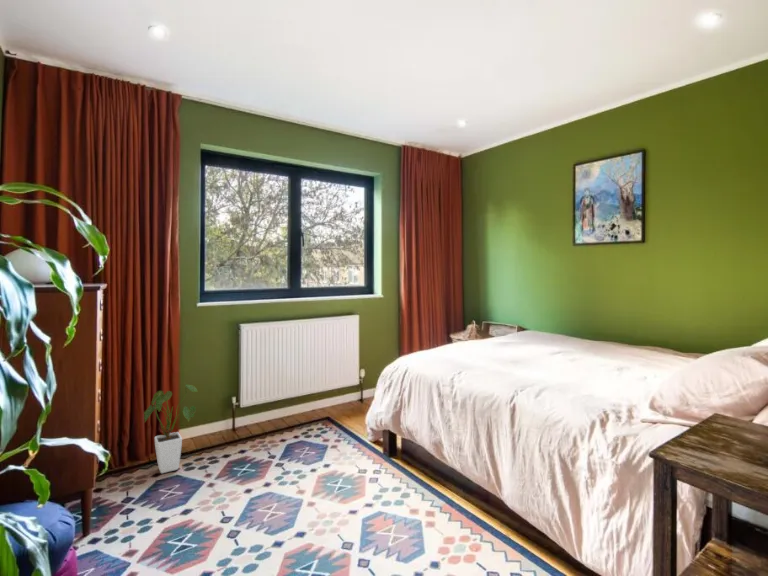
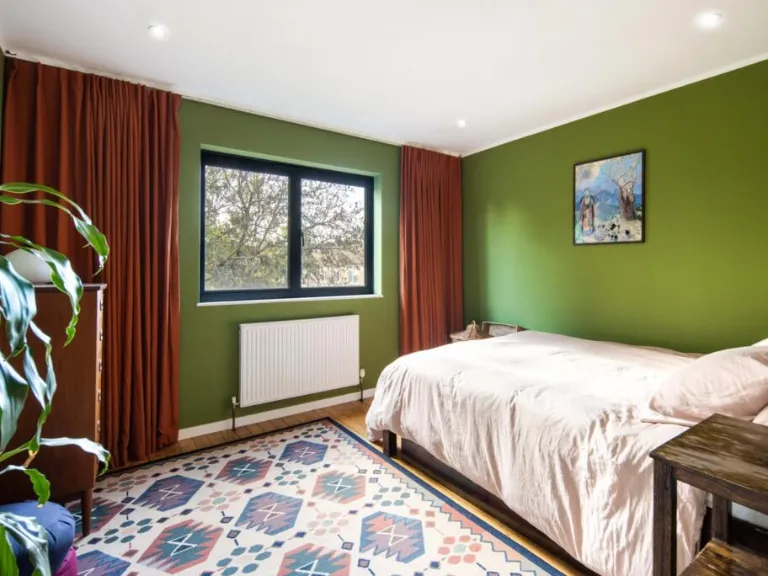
- house plant [143,383,198,474]
